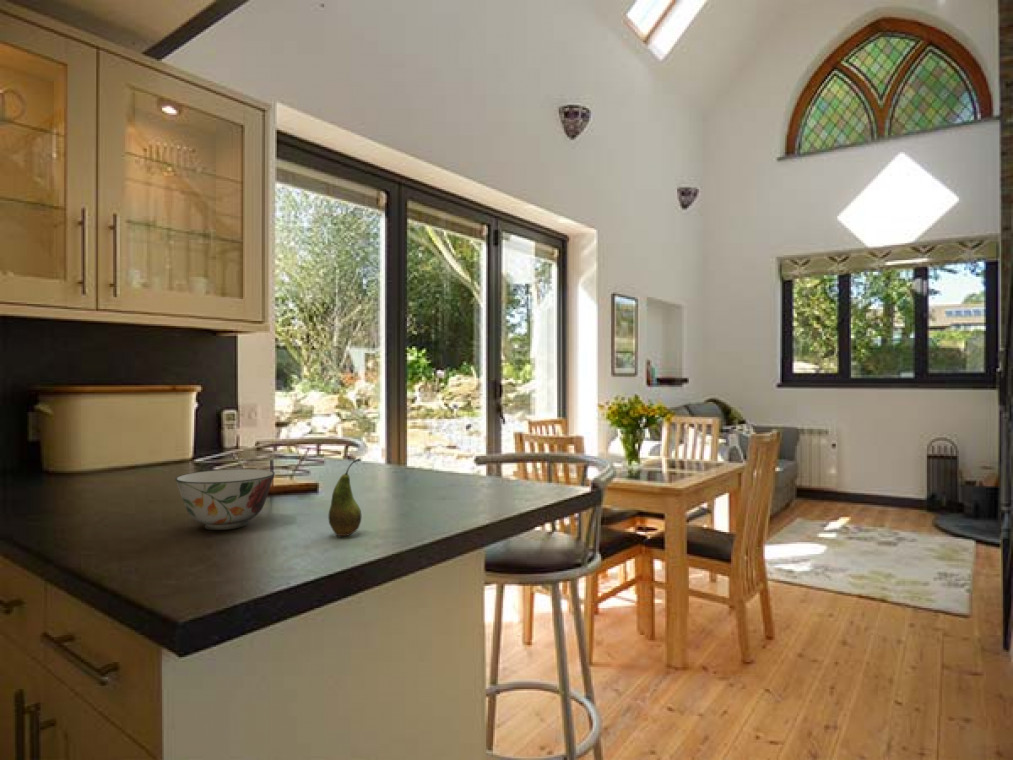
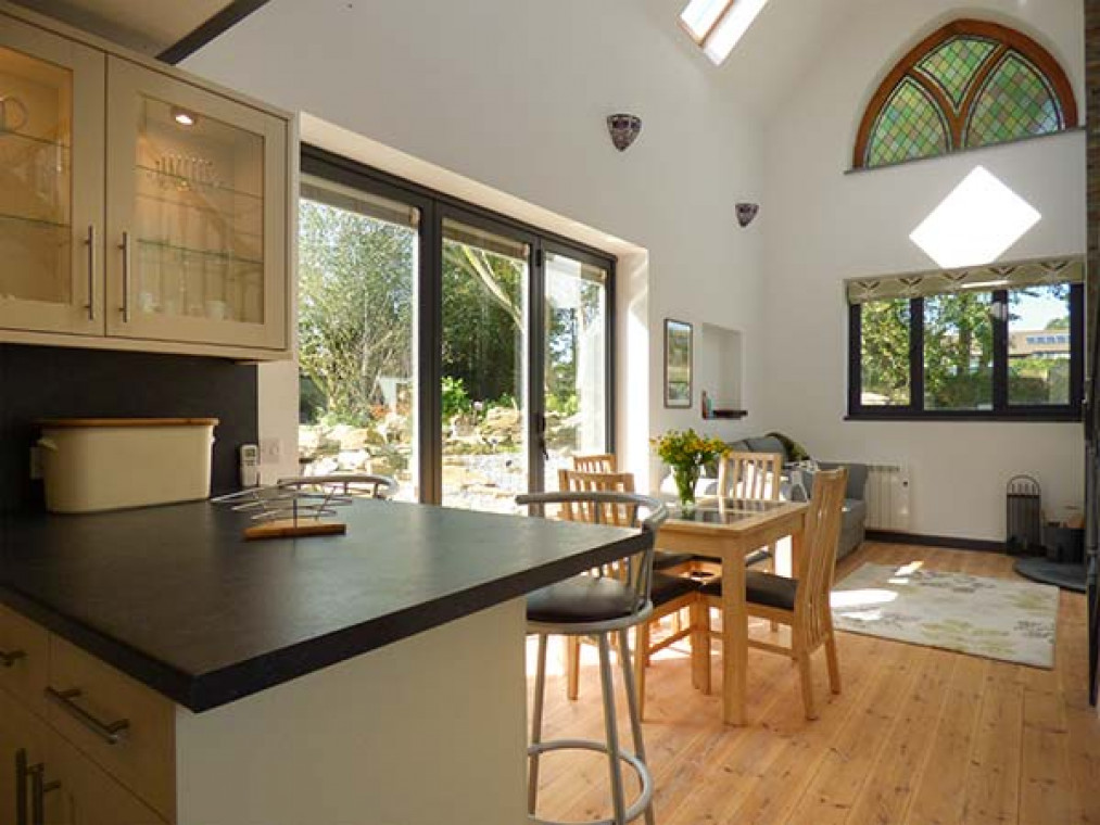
- fruit [327,457,362,537]
- soup bowl [174,468,276,531]
